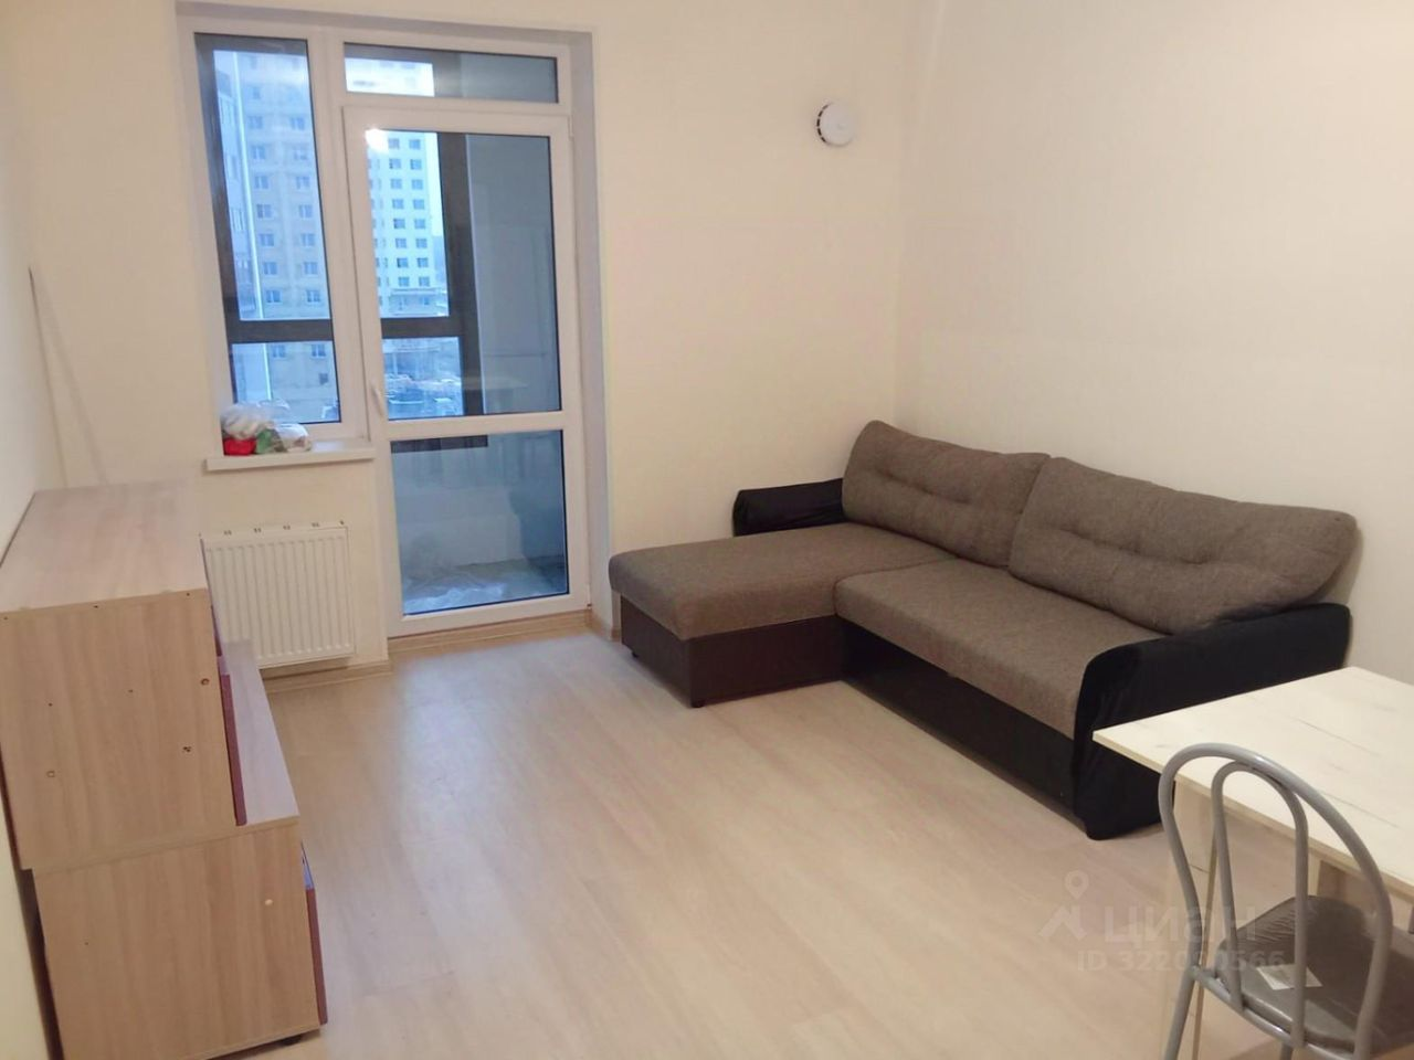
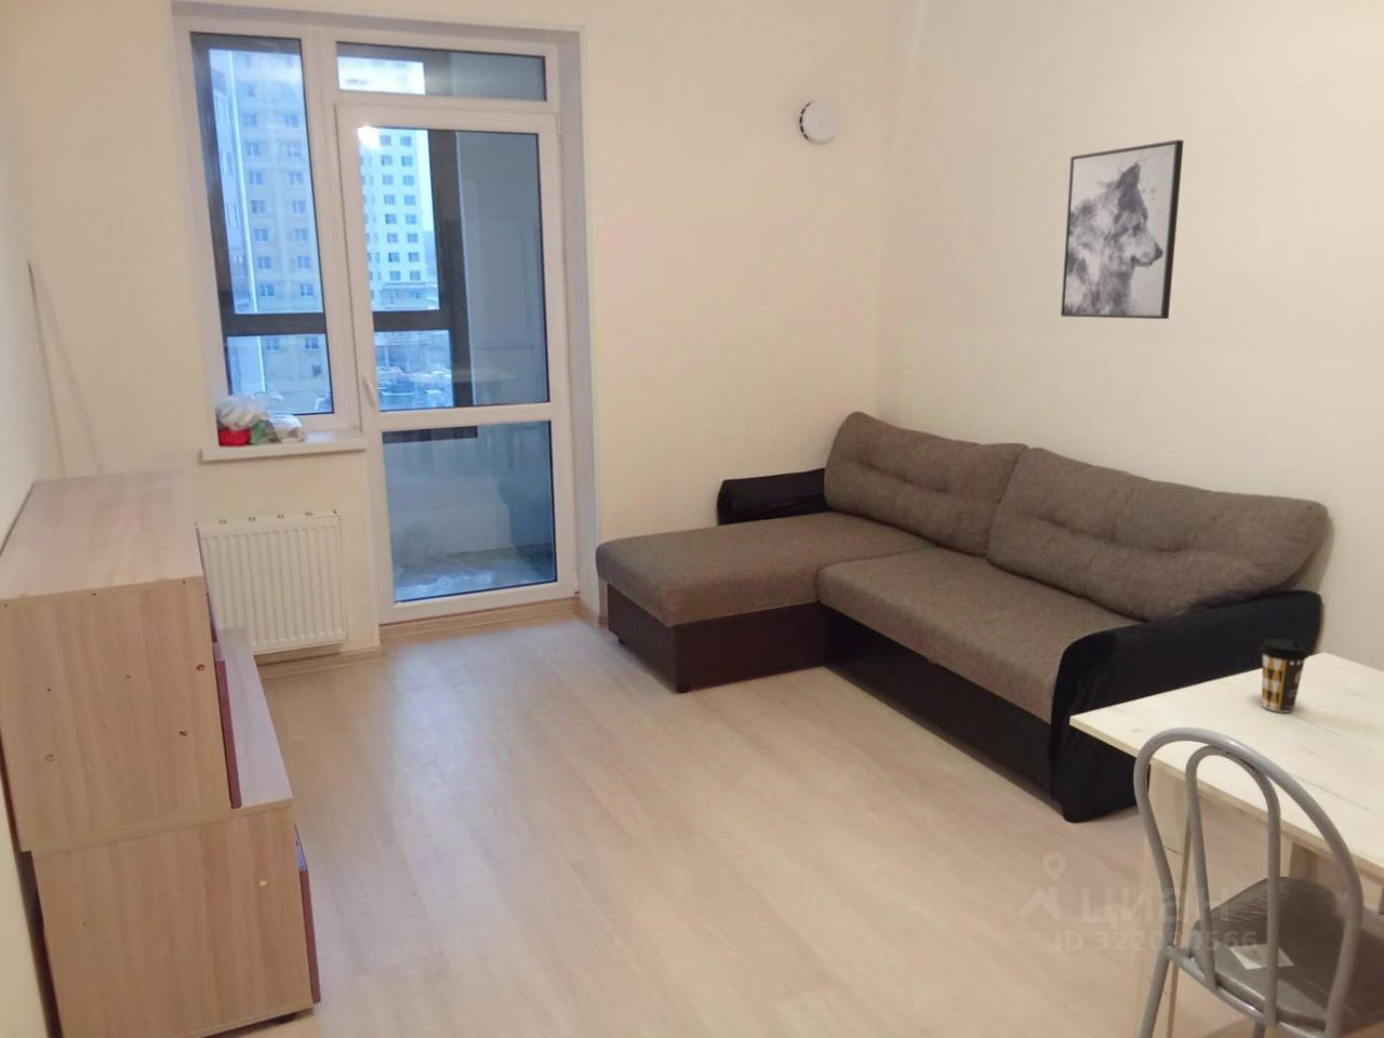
+ coffee cup [1259,638,1310,713]
+ wall art [1059,138,1185,321]
